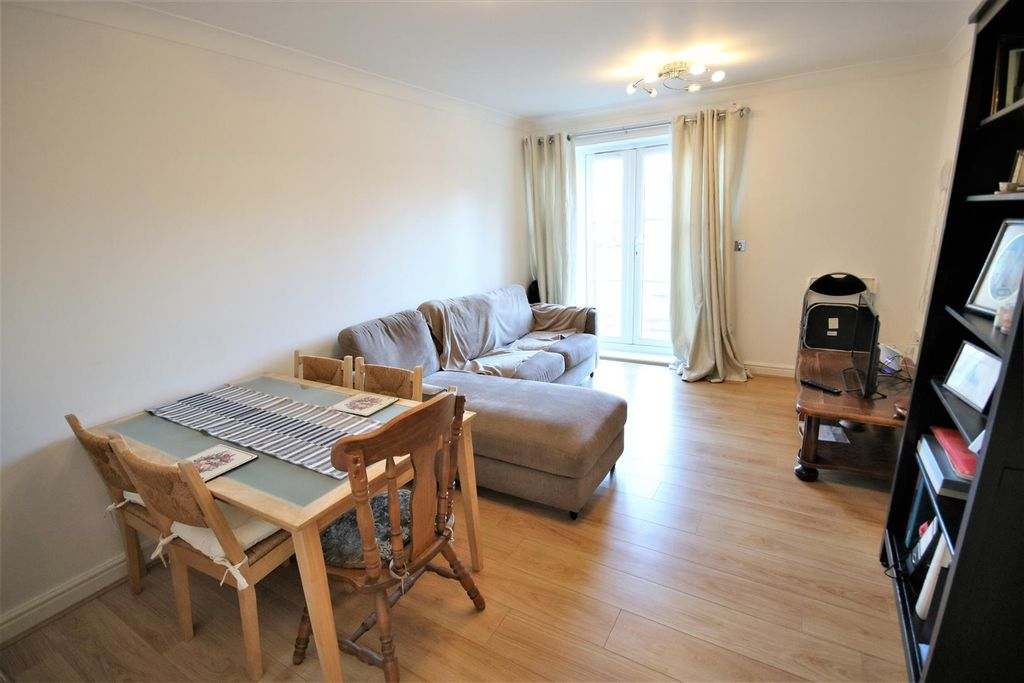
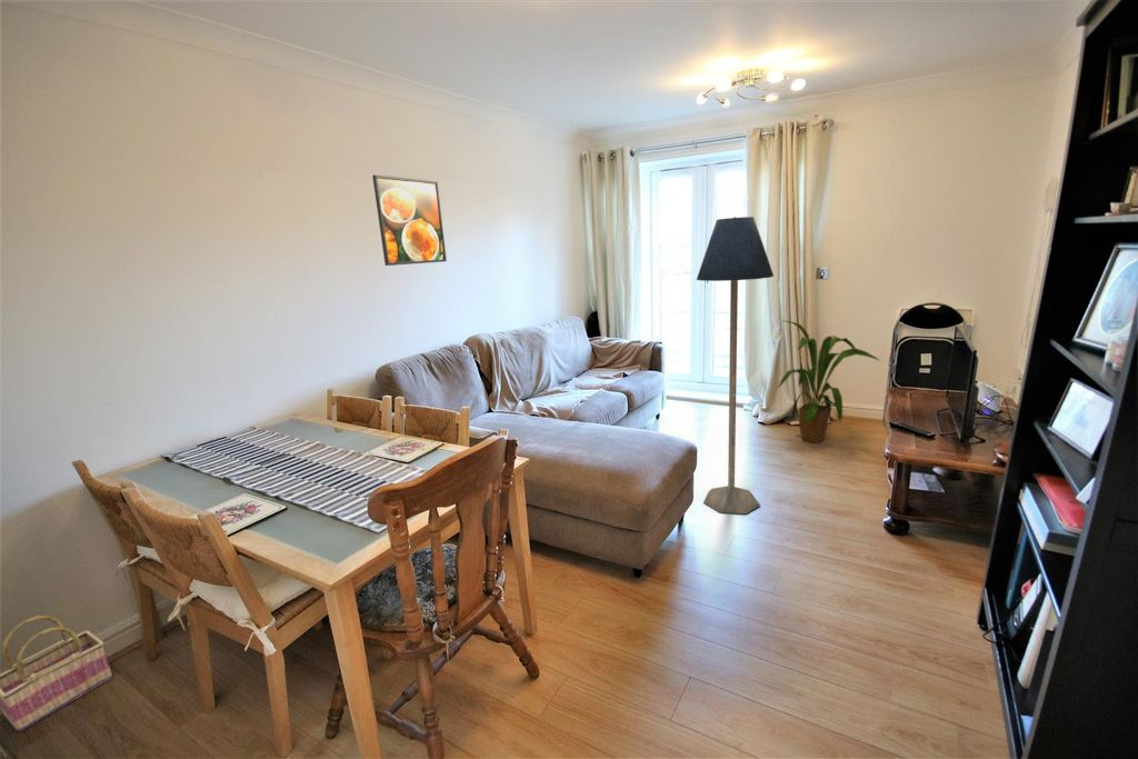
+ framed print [371,173,448,267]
+ basket [0,615,113,733]
+ floor lamp [696,216,775,515]
+ house plant [776,319,881,445]
